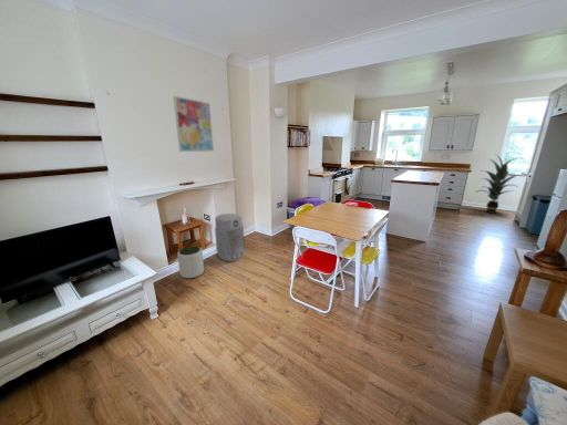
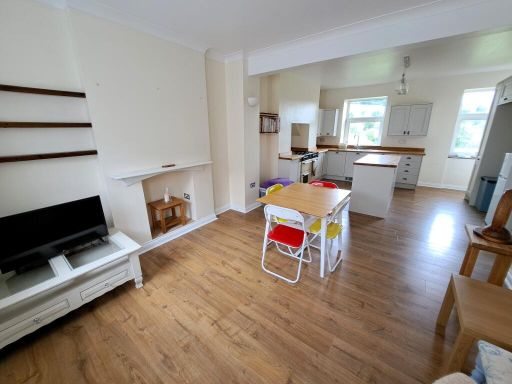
- wall art [173,95,215,153]
- plant pot [176,246,205,279]
- air purifier [214,212,247,262]
- indoor plant [476,153,524,215]
